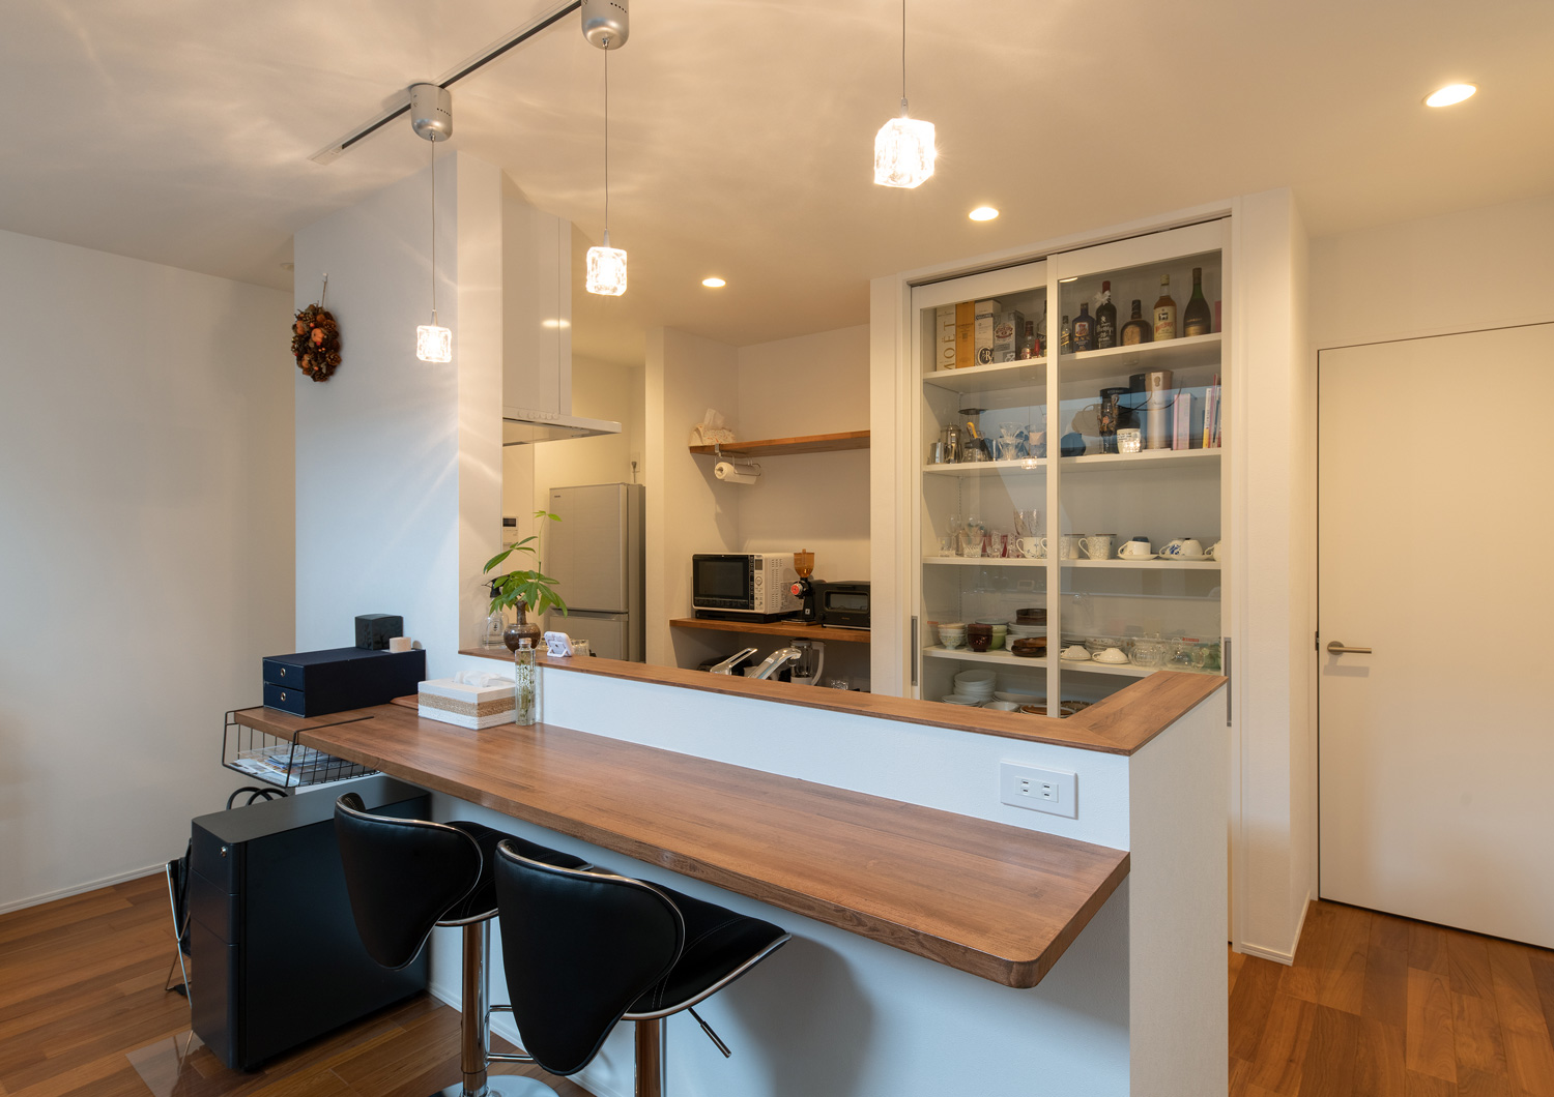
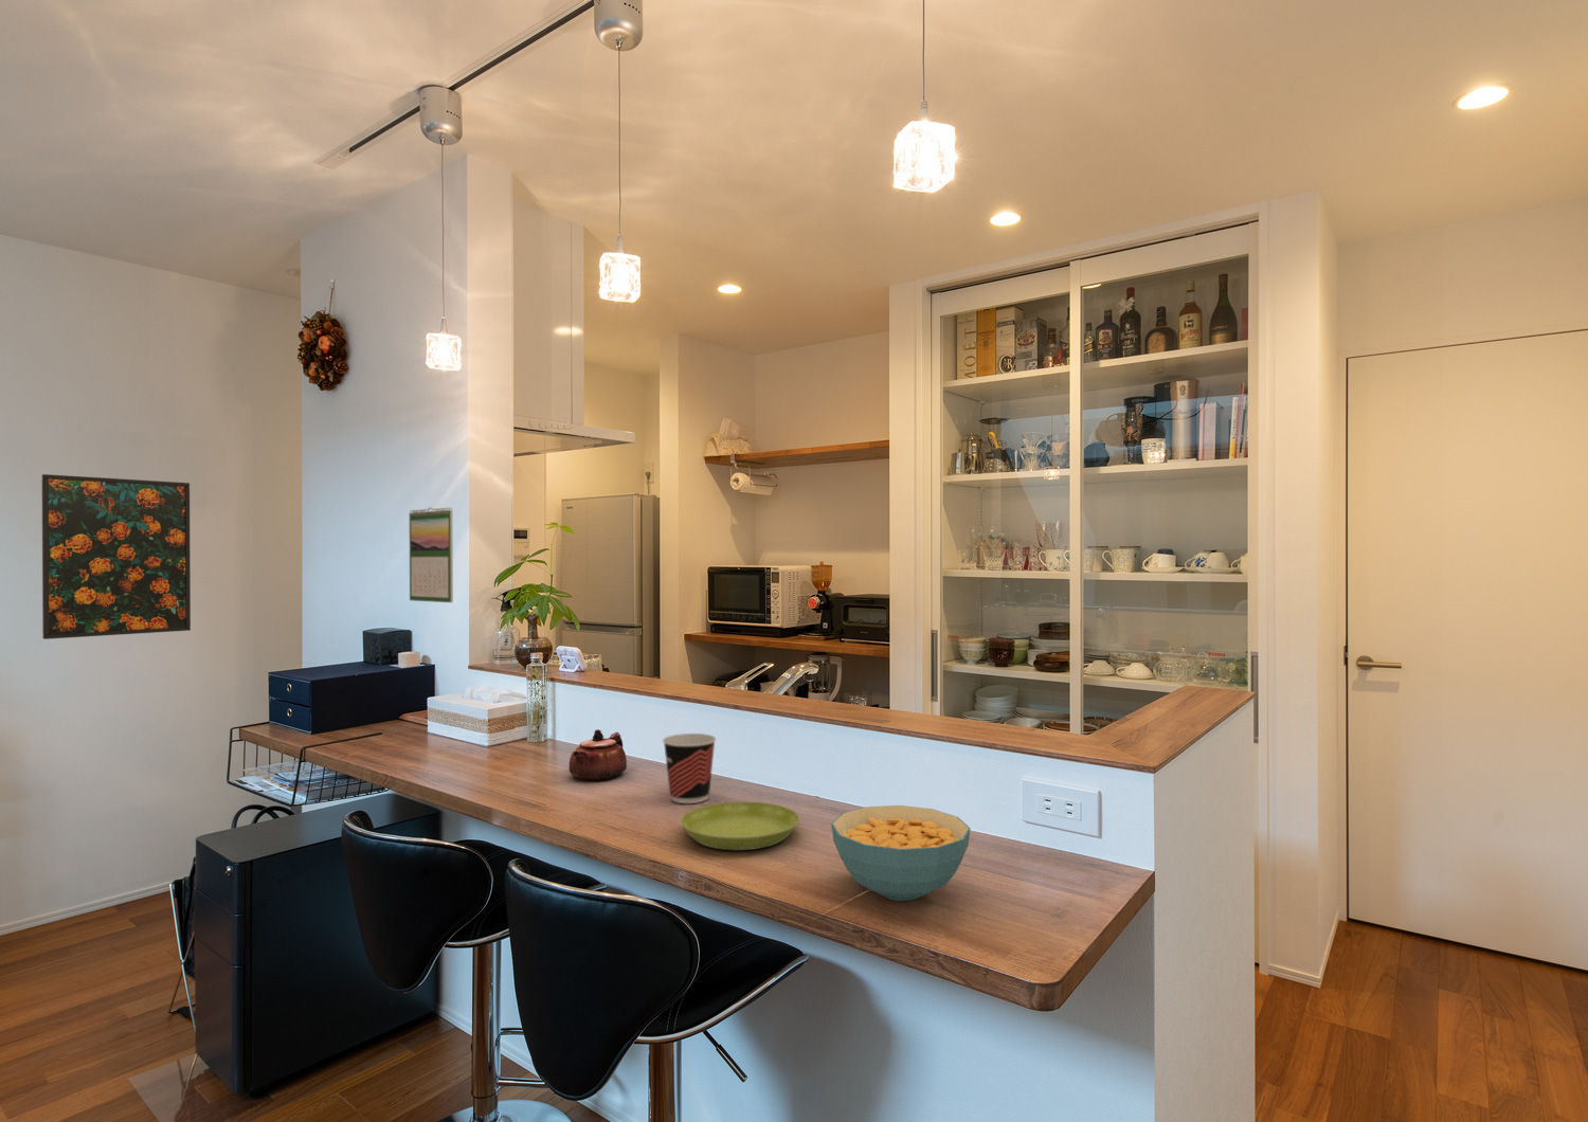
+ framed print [41,474,192,640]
+ cup [662,732,716,804]
+ saucer [680,800,800,851]
+ calendar [409,506,454,604]
+ teapot [568,729,628,782]
+ cereal bowl [830,804,971,902]
